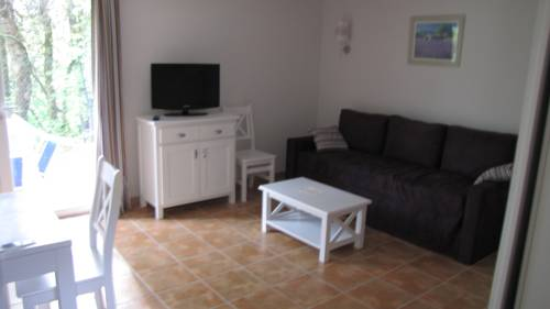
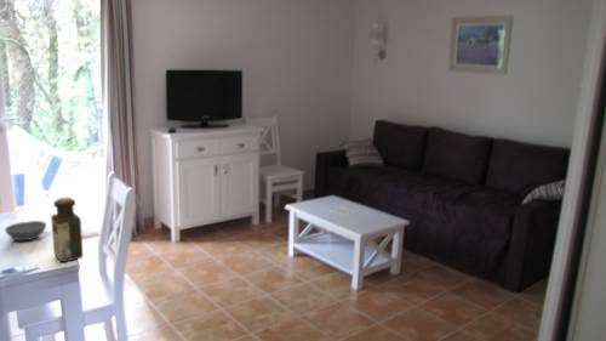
+ bottle [50,197,84,263]
+ bowl [4,220,47,241]
